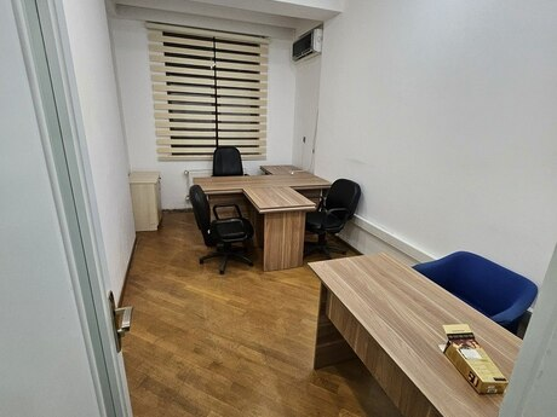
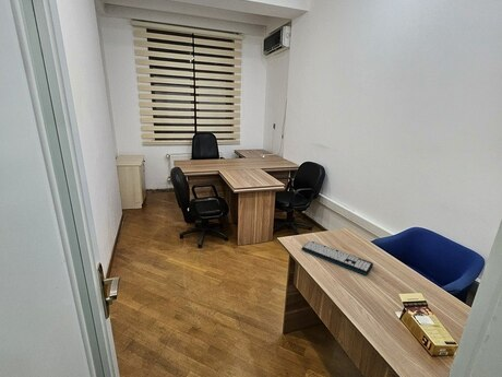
+ keyboard [301,240,374,275]
